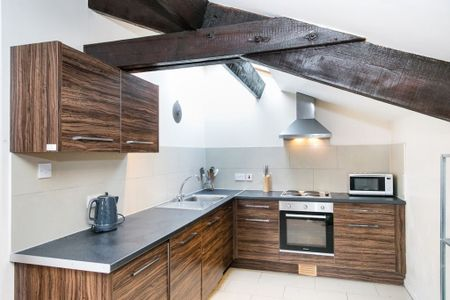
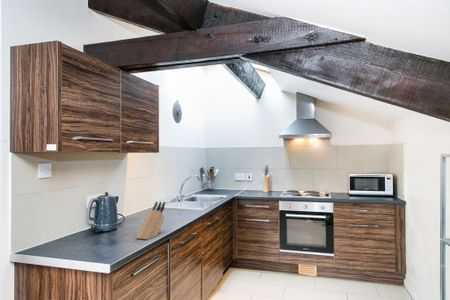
+ knife block [135,200,166,241]
